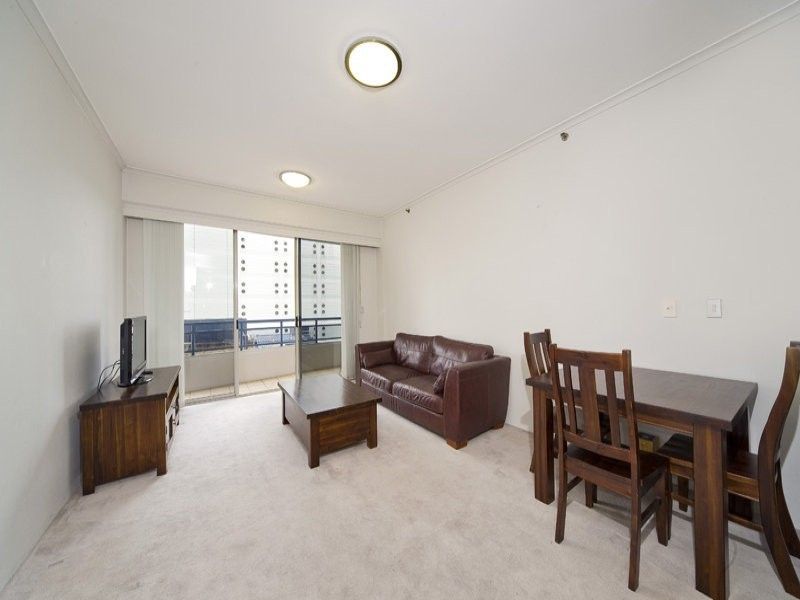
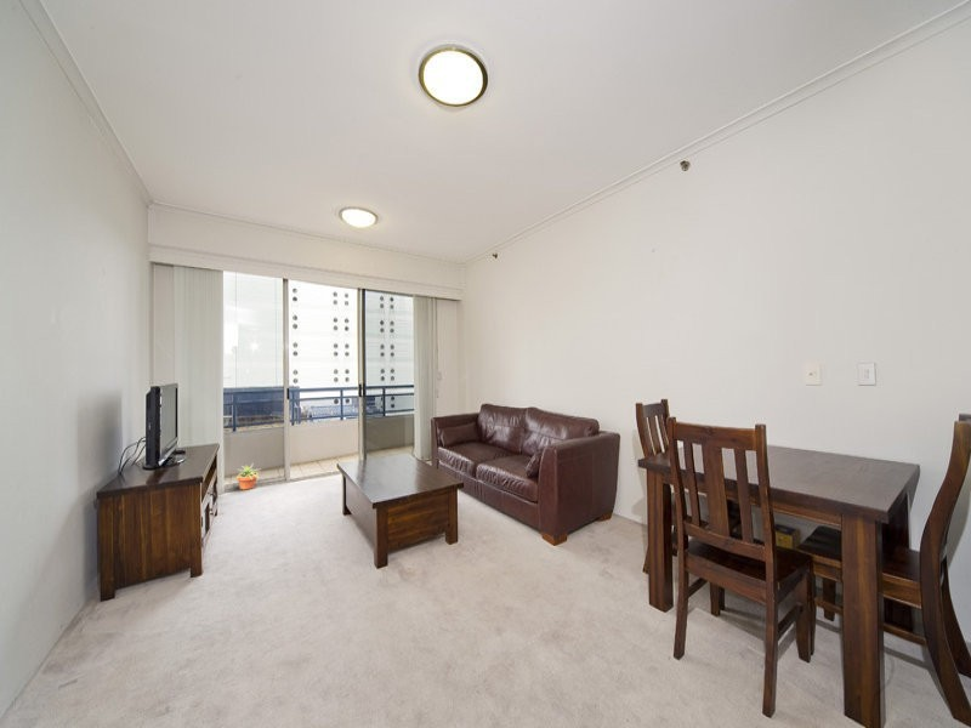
+ potted plant [232,461,263,490]
